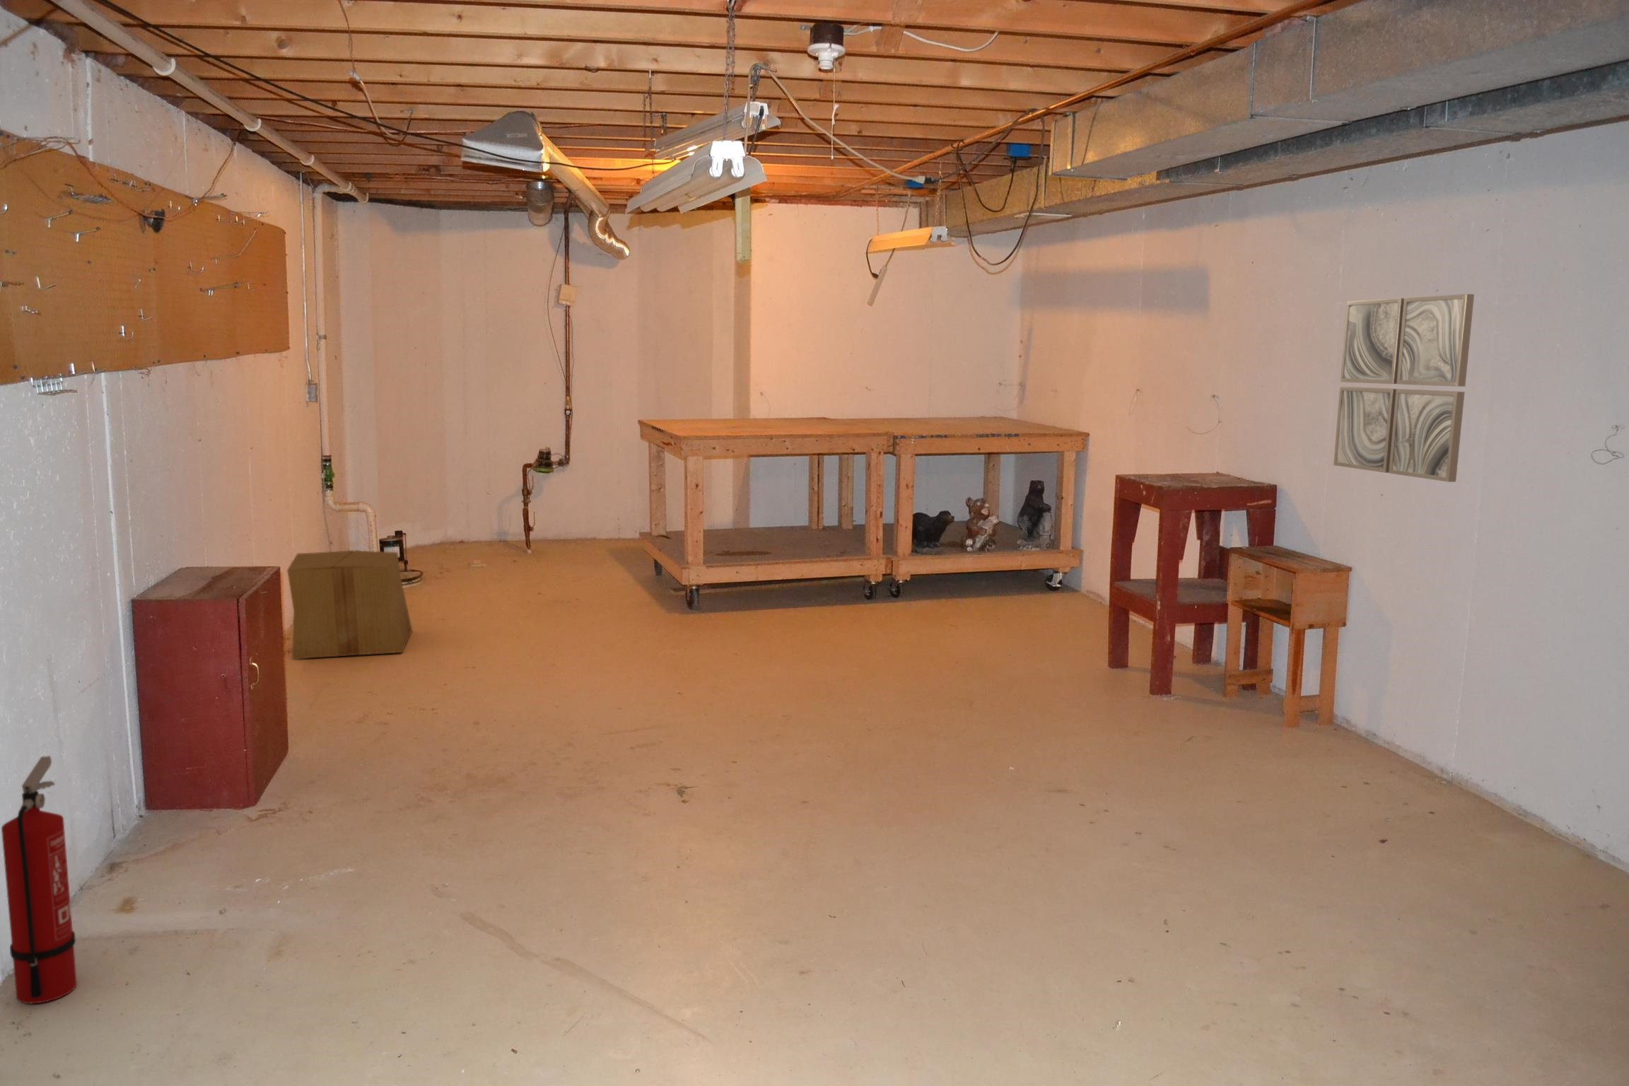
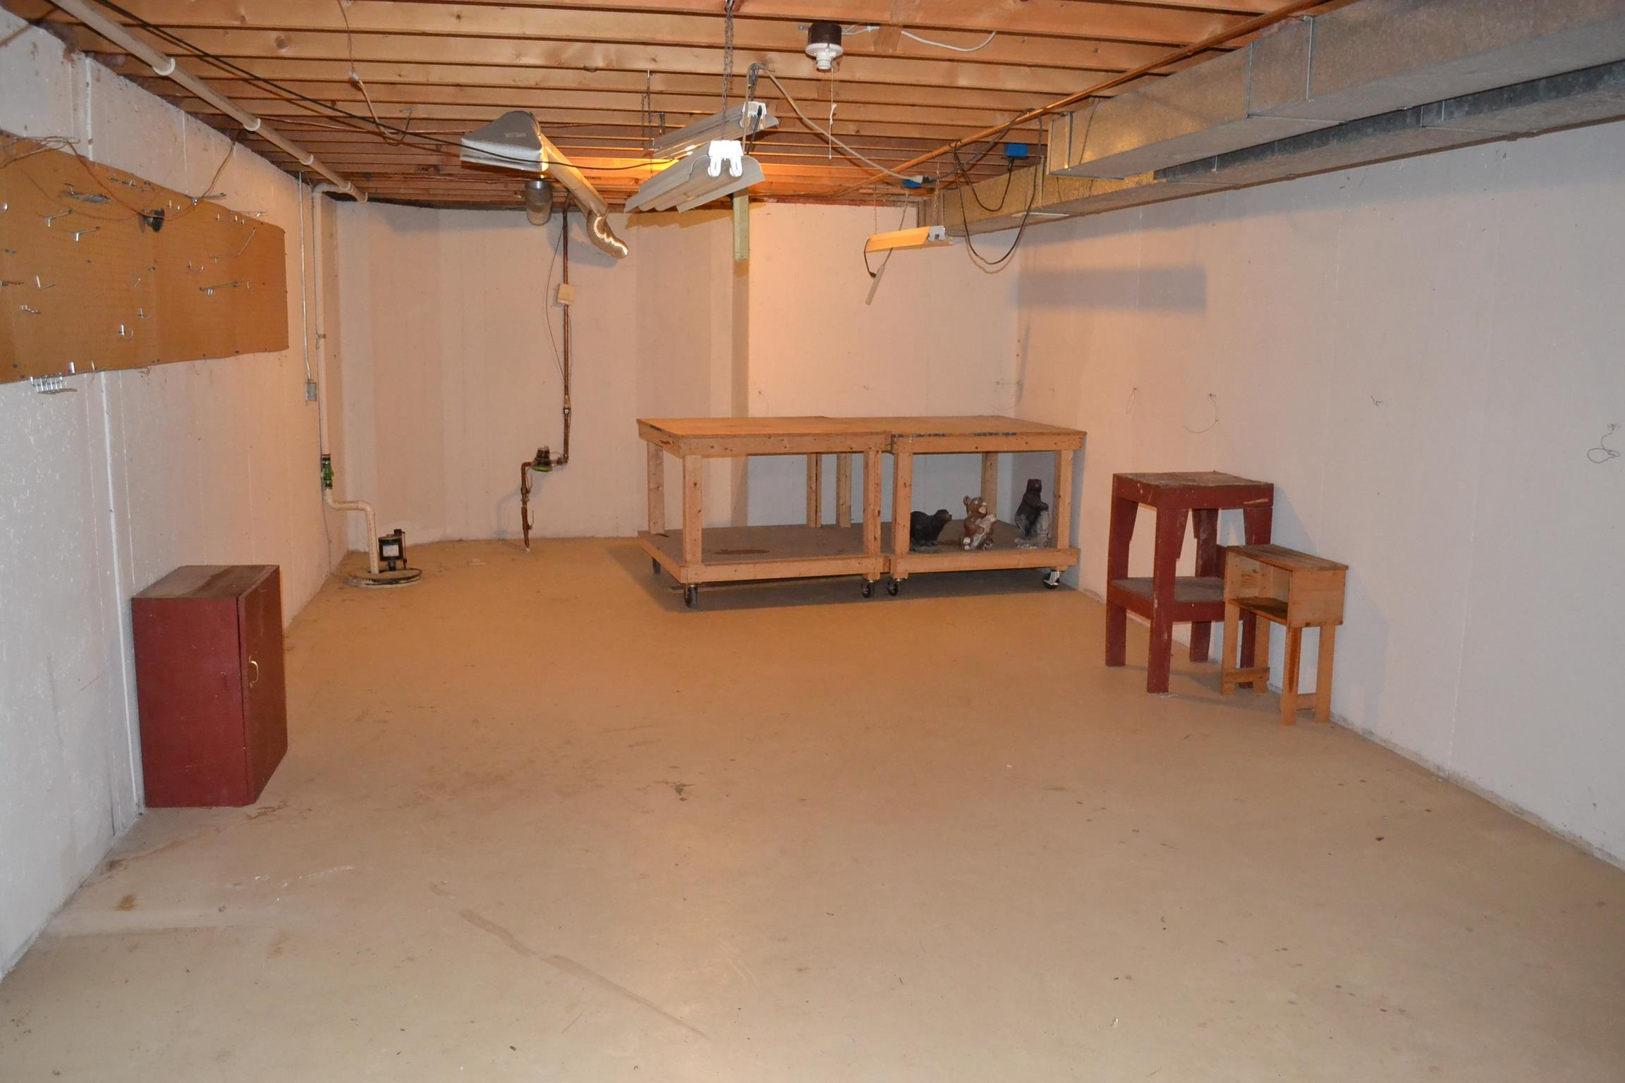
- wall art [1333,293,1475,482]
- fire extinguisher [1,755,78,1004]
- cardboard box [286,550,413,659]
